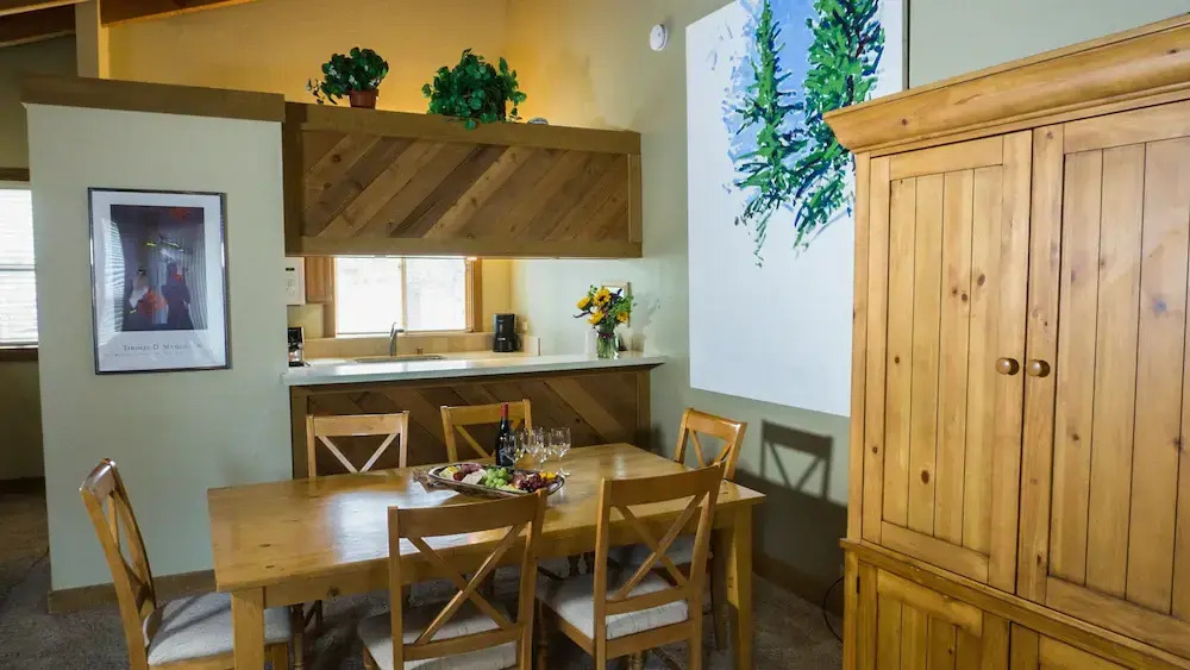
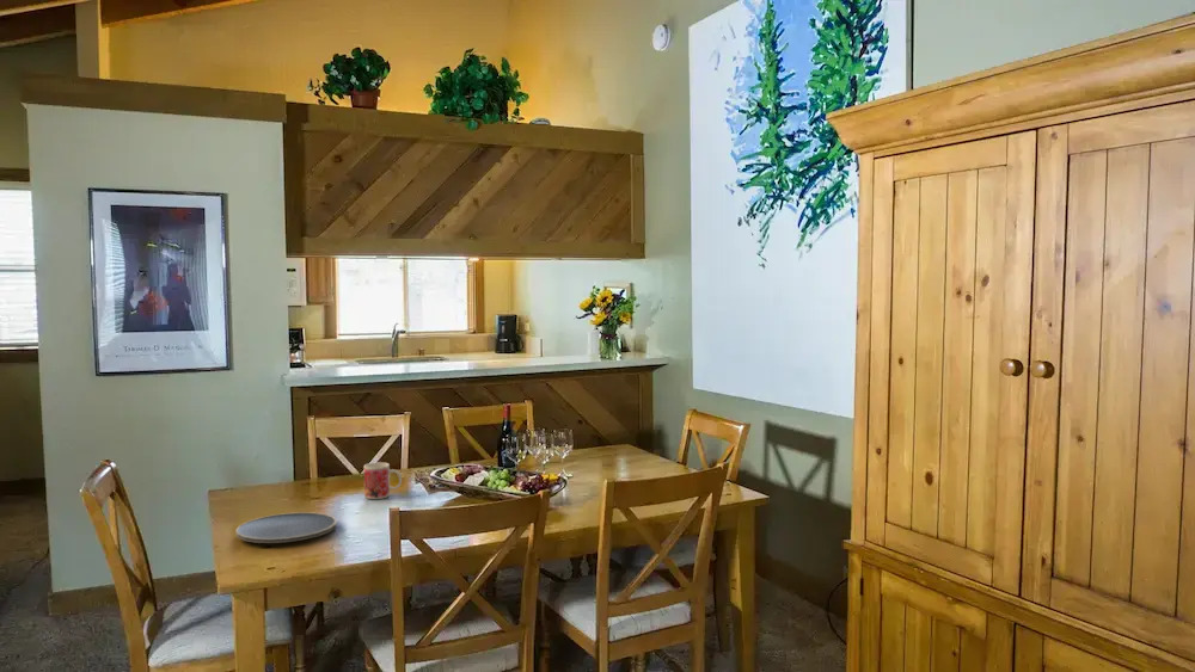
+ plate [234,511,338,544]
+ mug [363,461,403,500]
